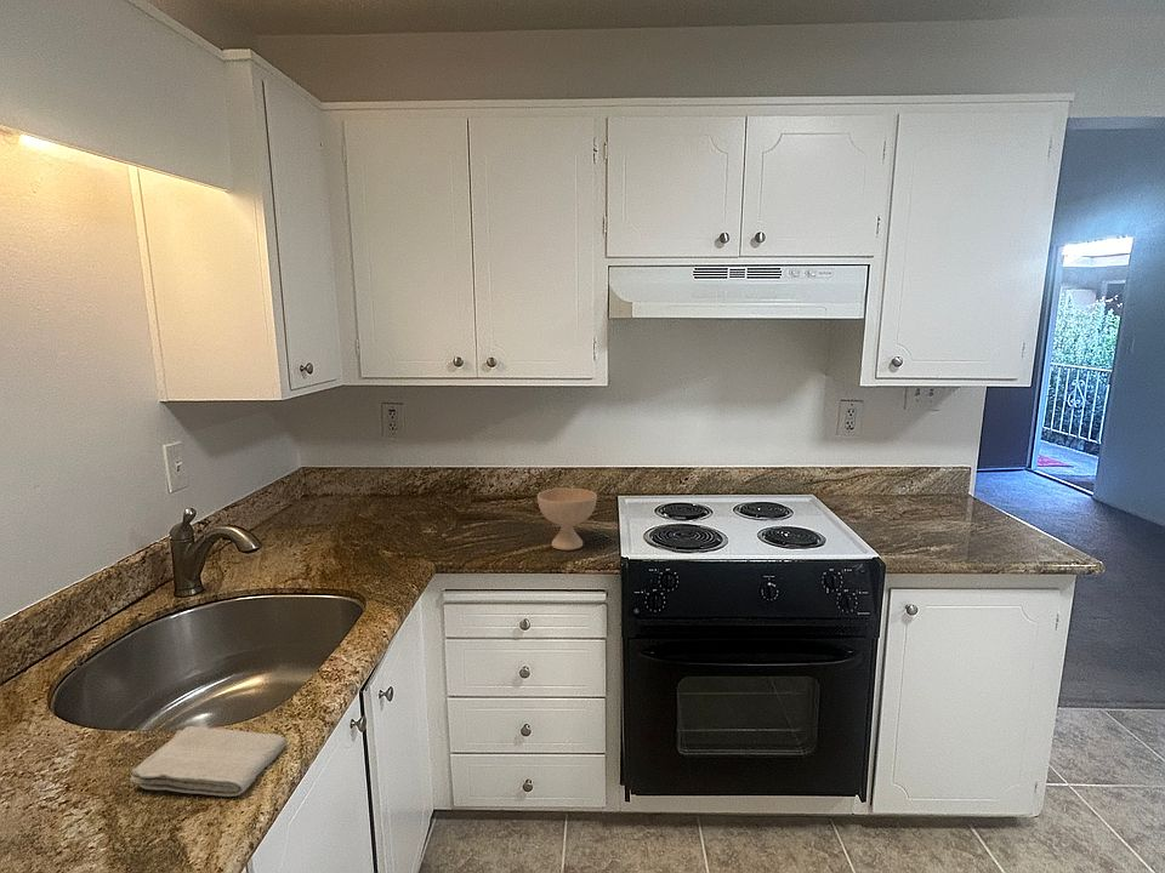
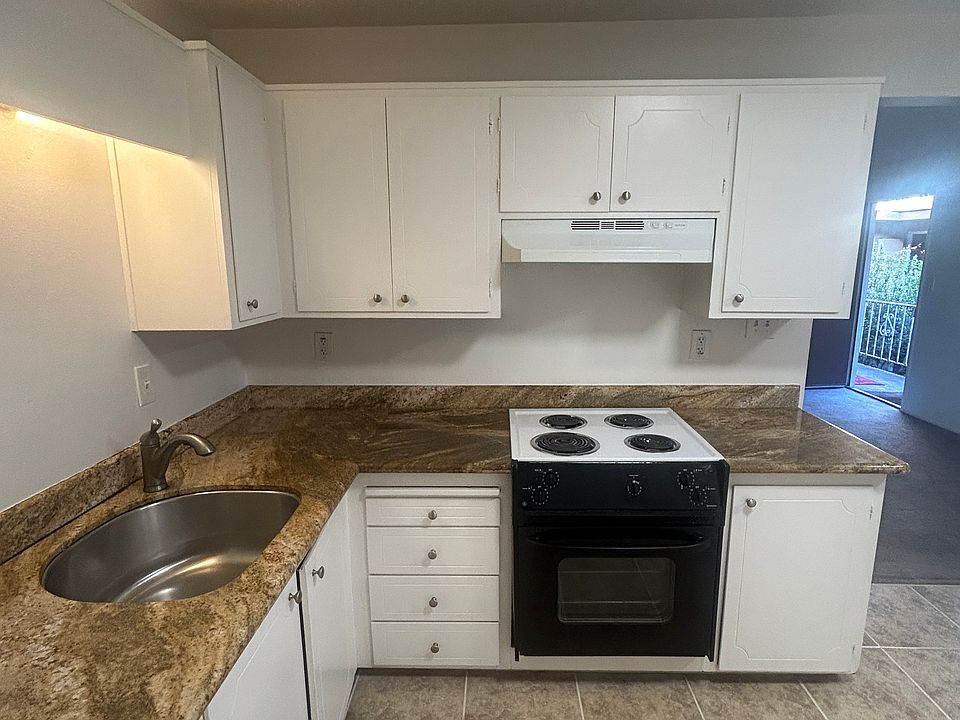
- washcloth [129,725,288,798]
- bowl [536,487,598,552]
